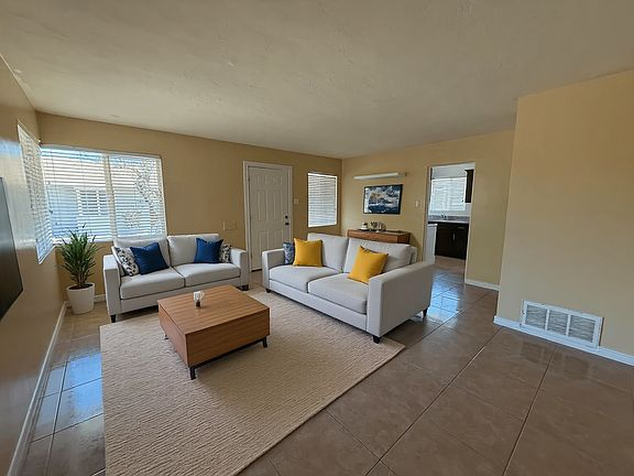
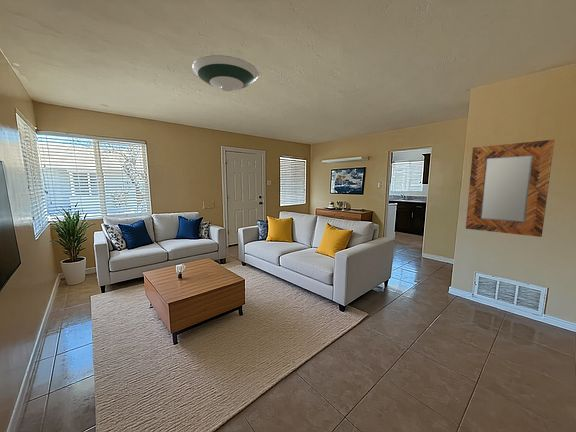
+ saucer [191,54,260,92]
+ home mirror [465,139,555,238]
